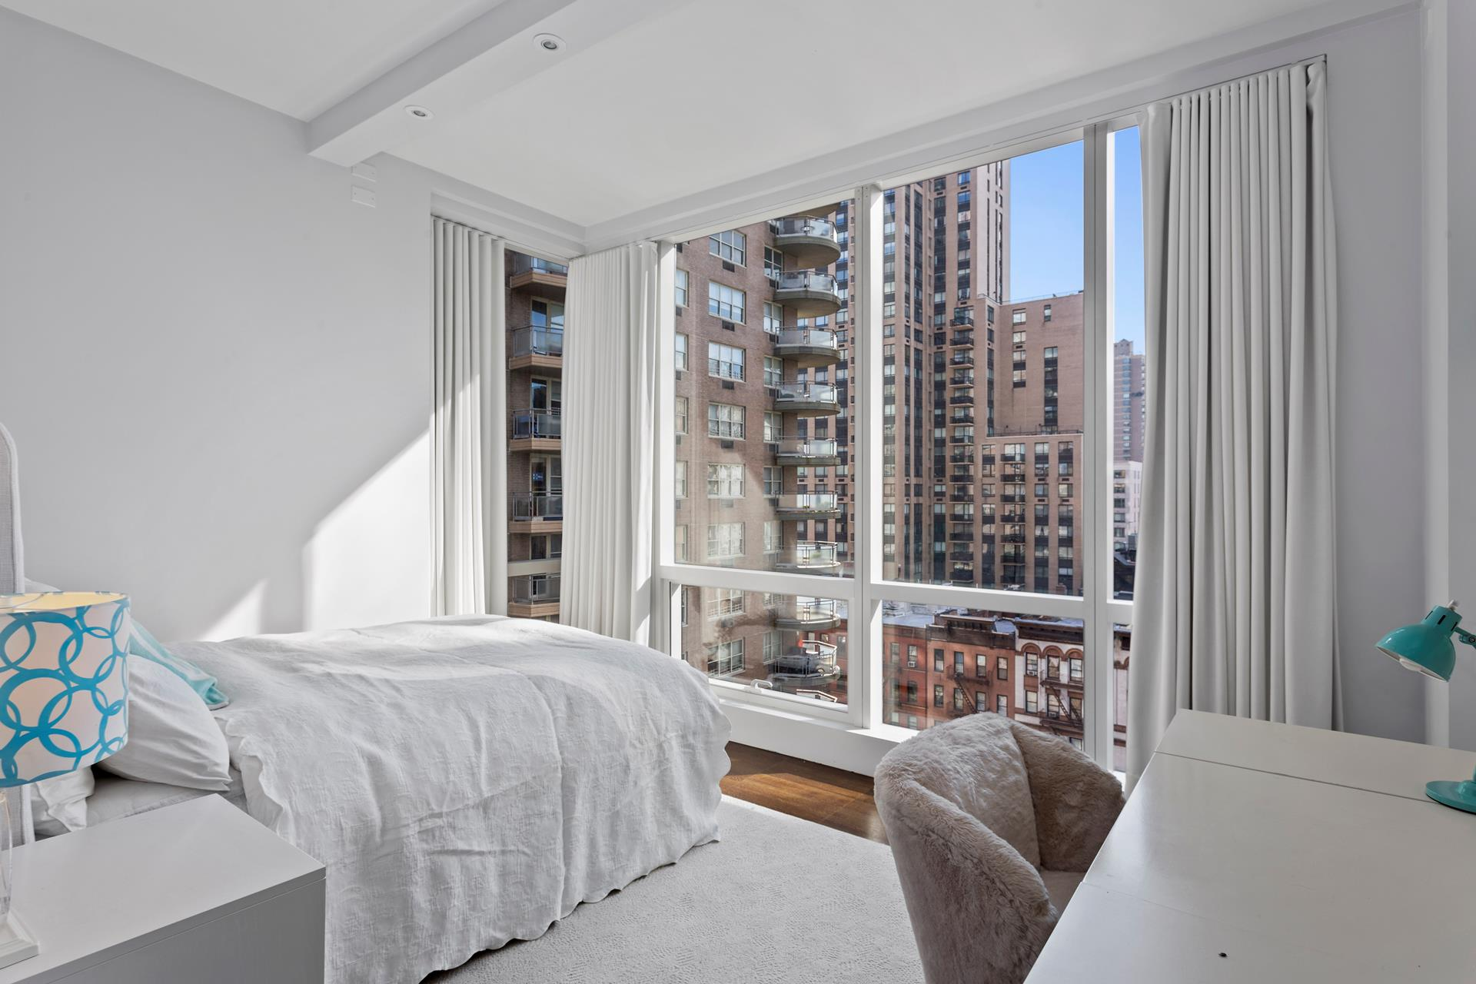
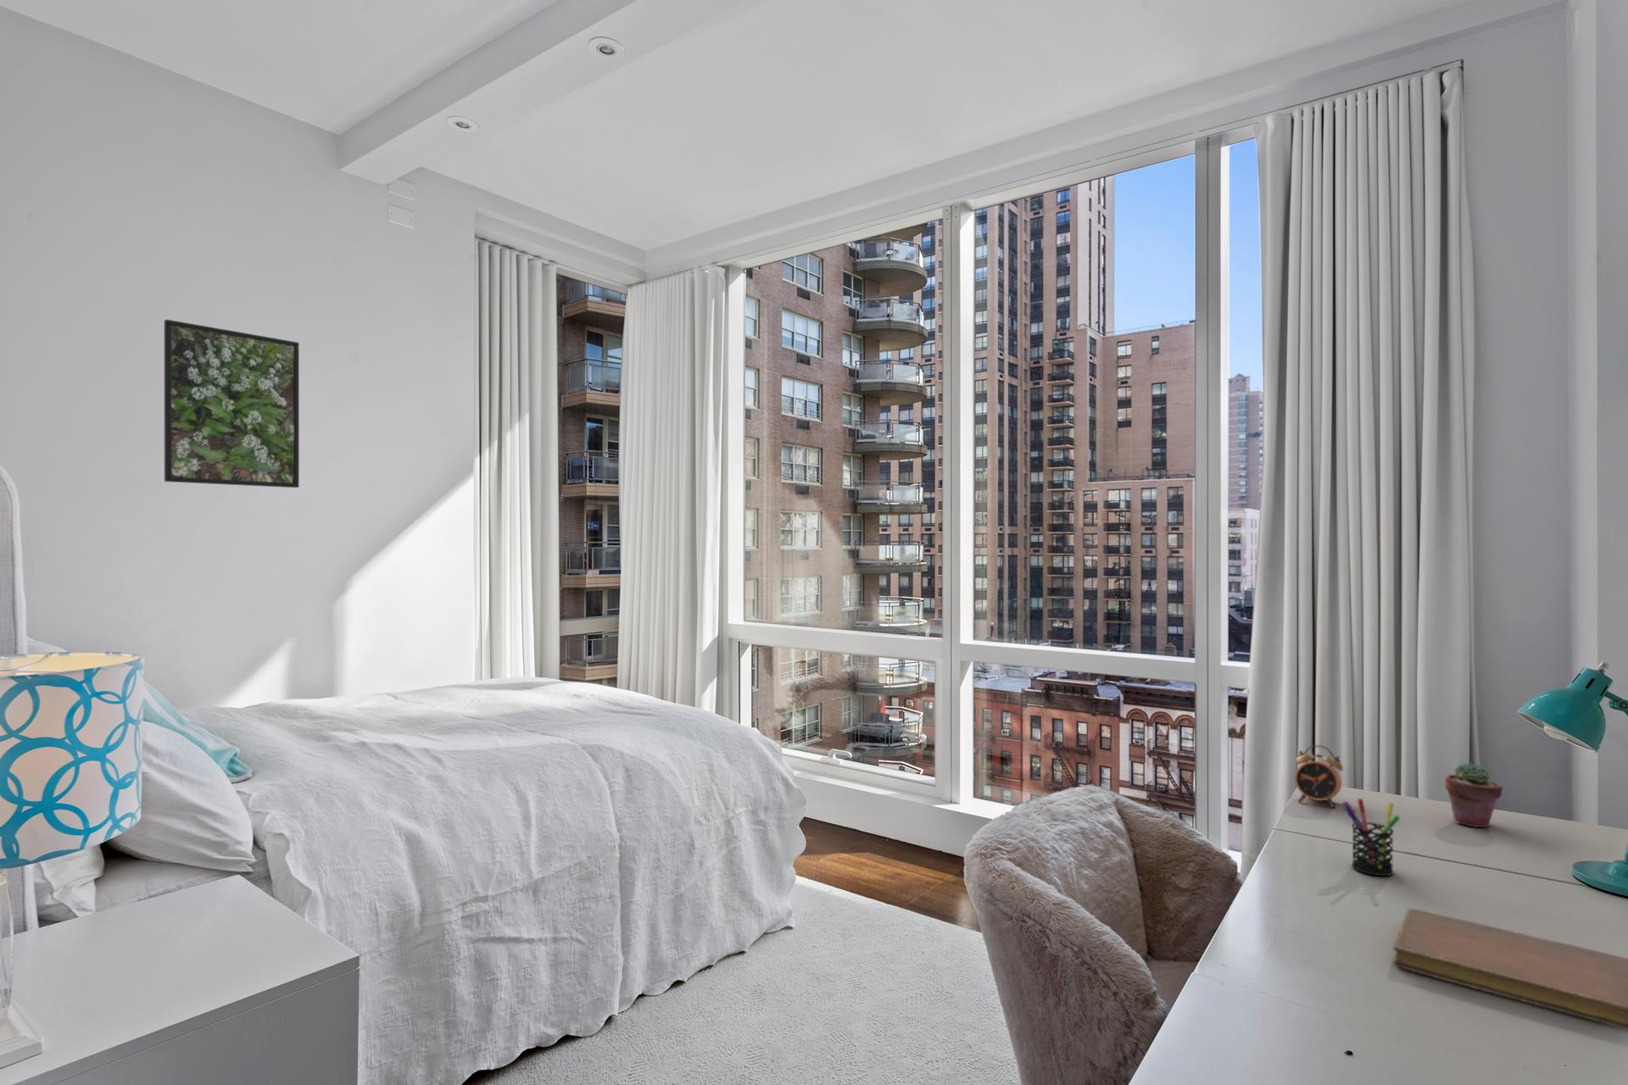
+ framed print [164,318,300,488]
+ alarm clock [1294,745,1345,809]
+ notebook [1392,908,1628,1031]
+ pen holder [1341,798,1400,877]
+ potted succulent [1444,762,1503,828]
